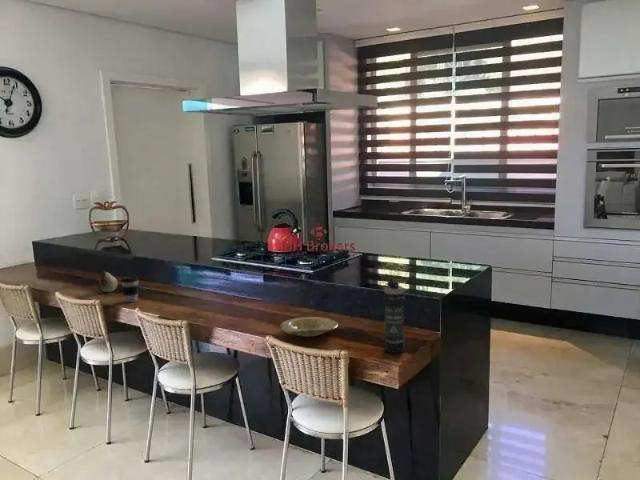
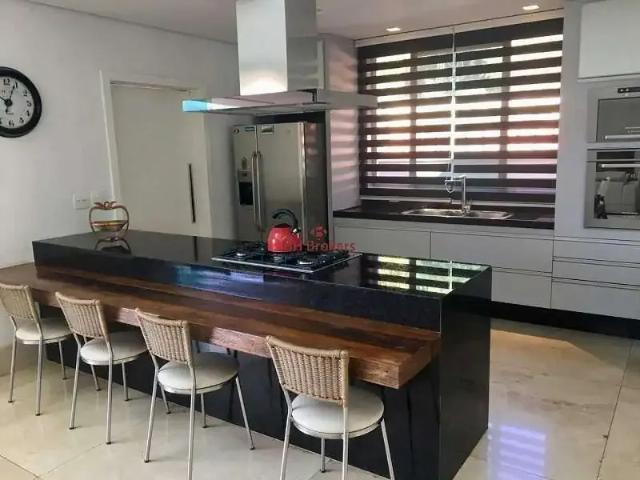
- coffee cup [120,275,140,303]
- fruit [99,270,119,293]
- smoke grenade [382,276,406,354]
- plate [279,316,339,338]
